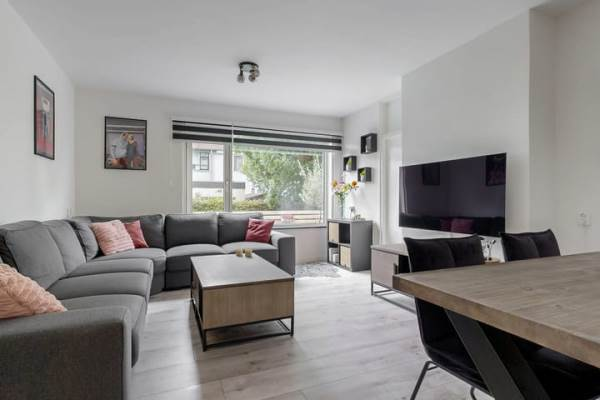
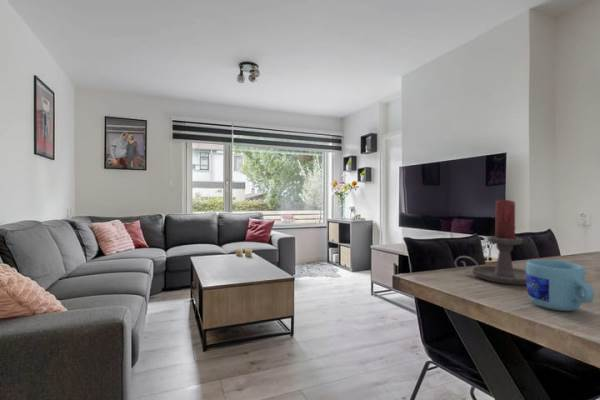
+ candle holder [453,198,527,286]
+ mug [525,258,595,312]
